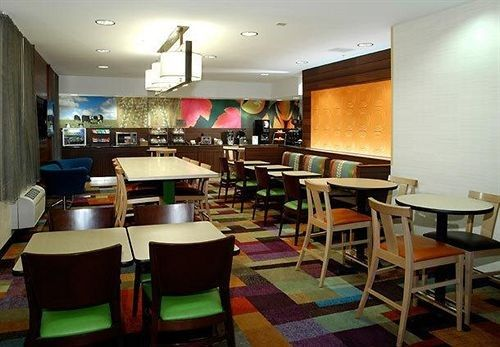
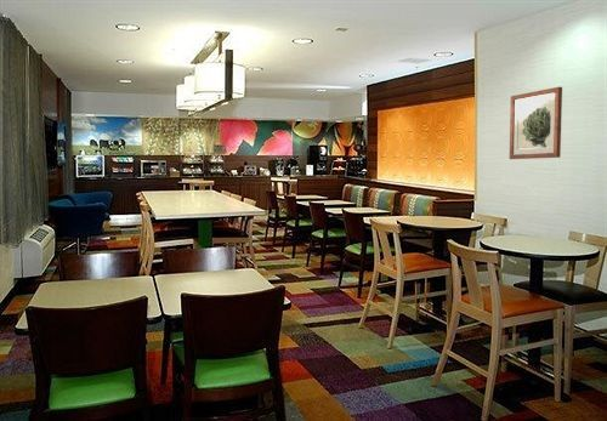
+ wall art [509,86,563,160]
